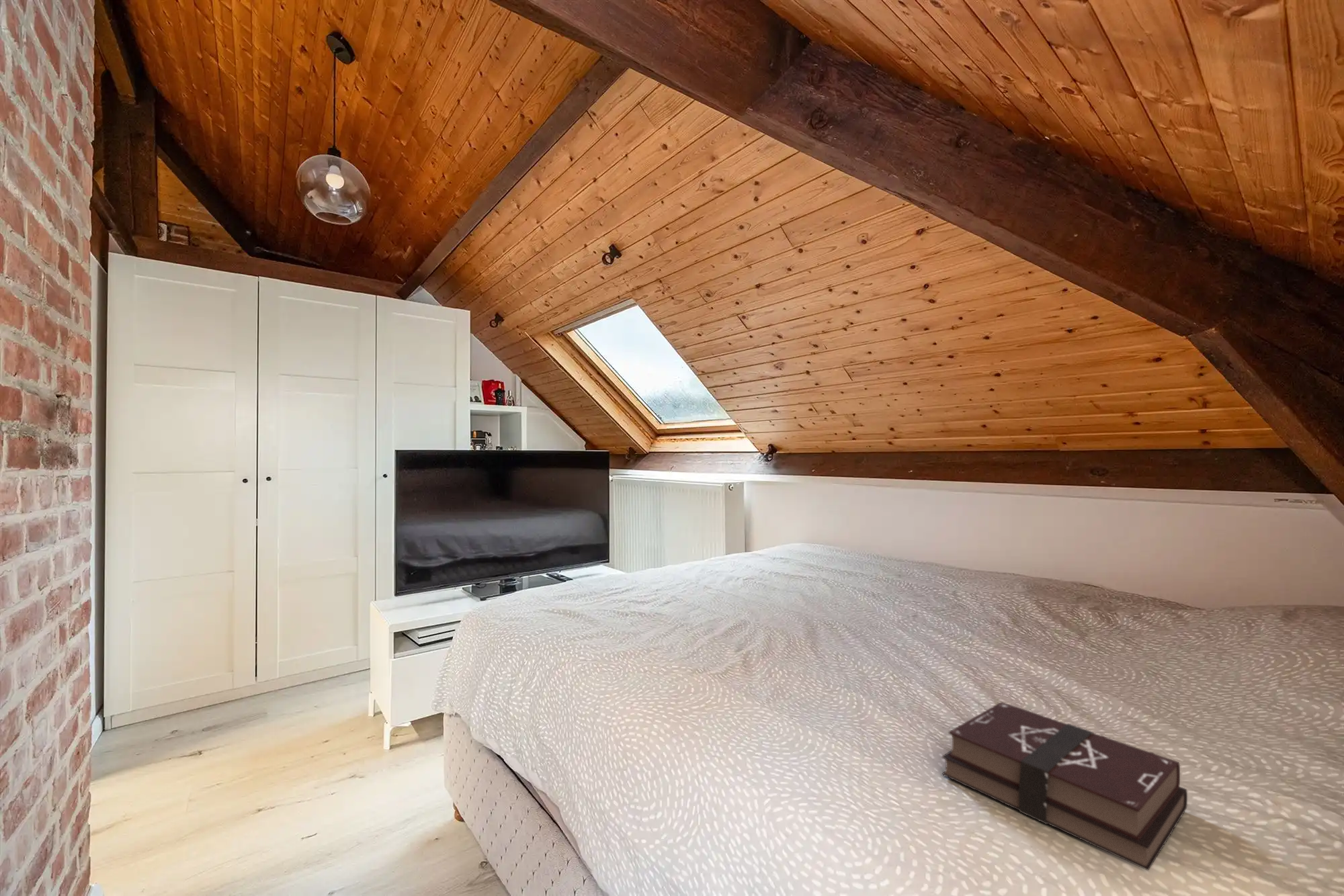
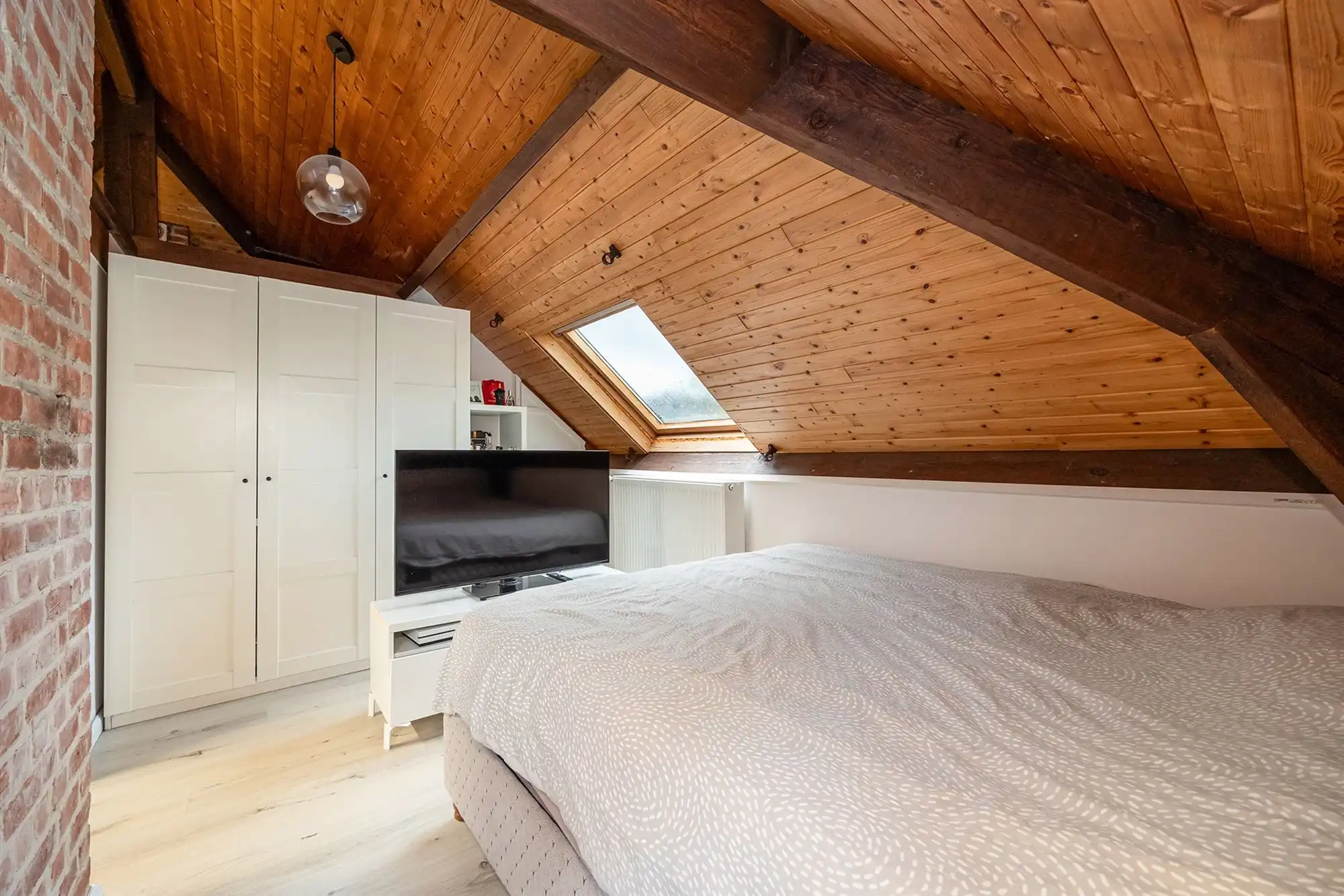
- hardback book [941,701,1188,872]
